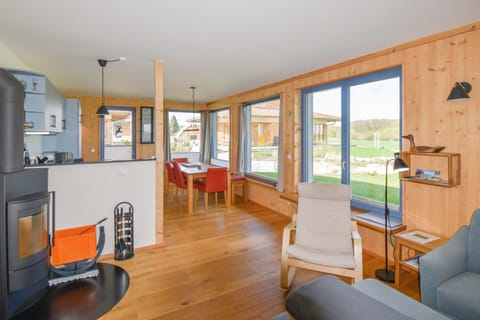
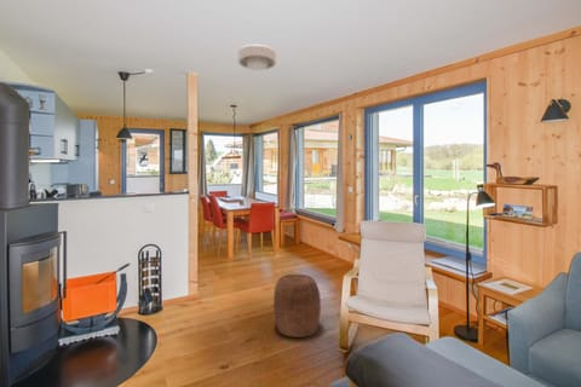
+ ceiling light [237,44,277,71]
+ stool [272,273,322,339]
